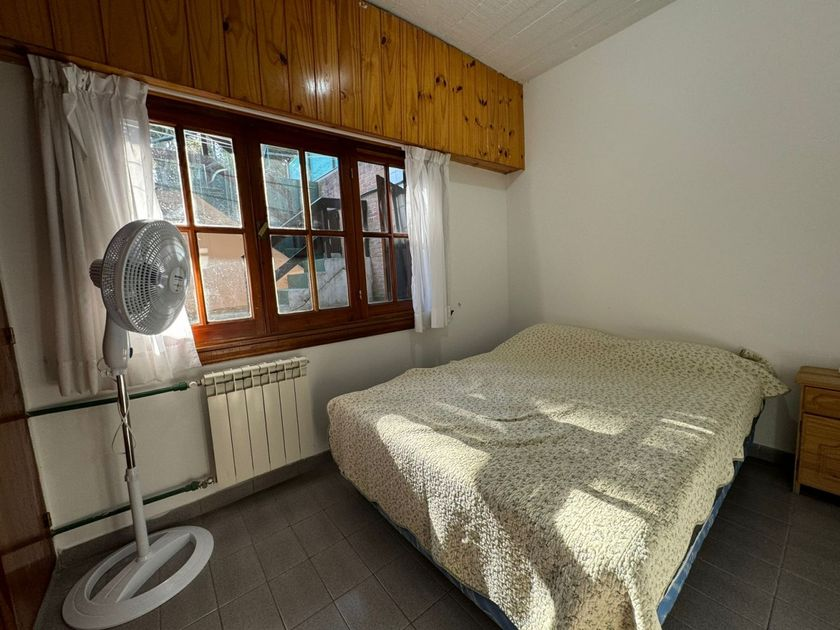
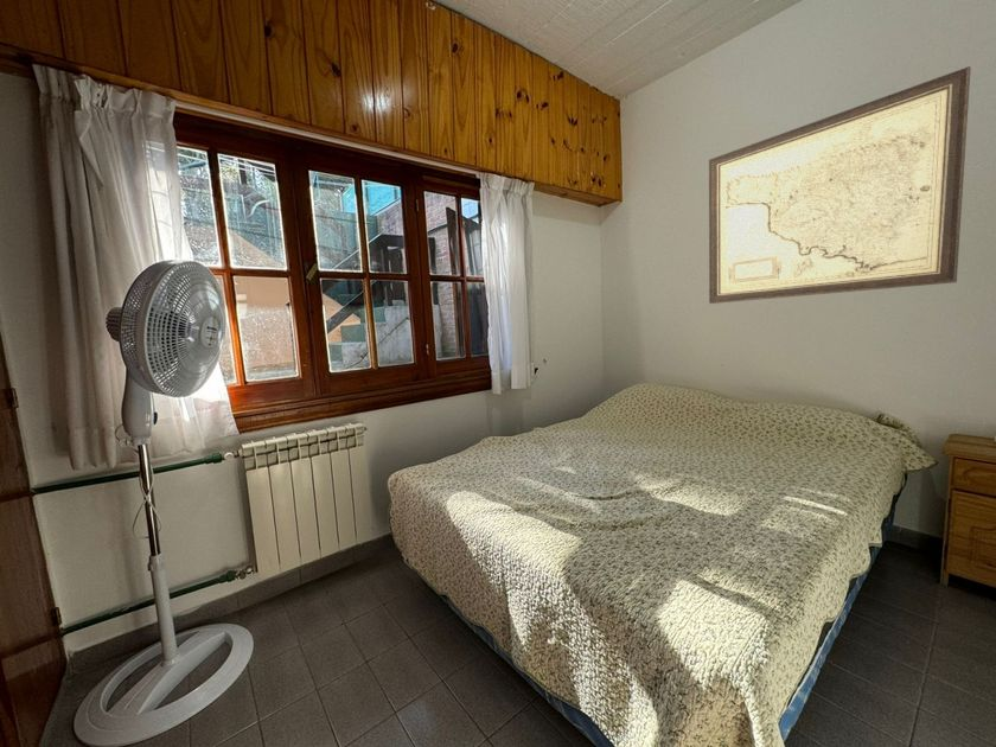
+ wall art [708,65,972,305]
